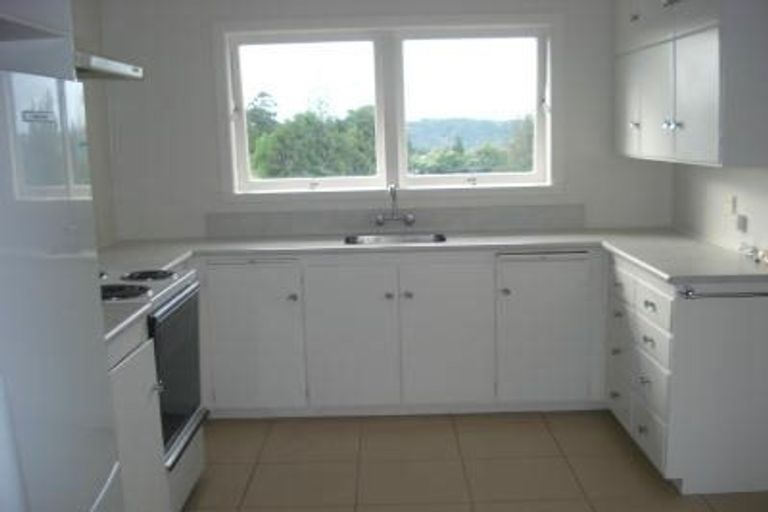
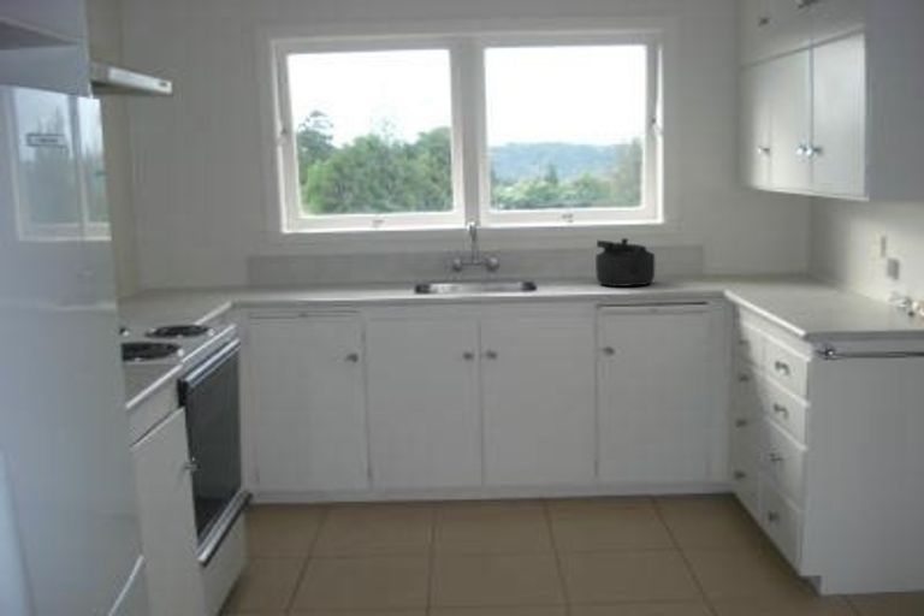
+ kettle [594,237,656,288]
